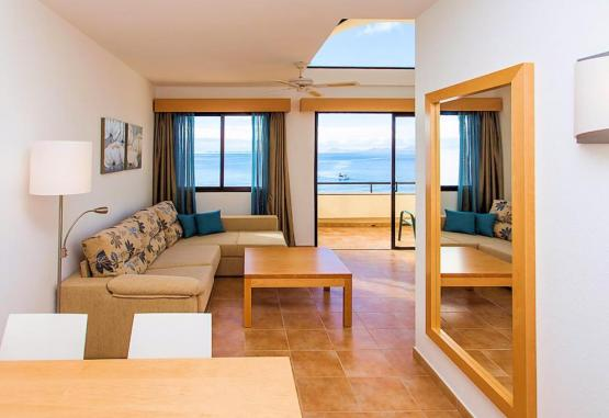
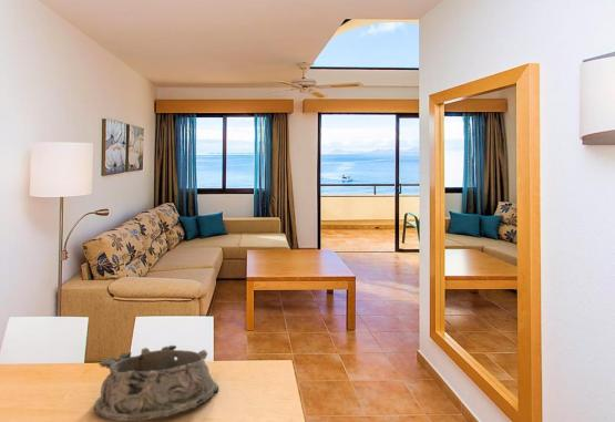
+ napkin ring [93,344,219,422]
